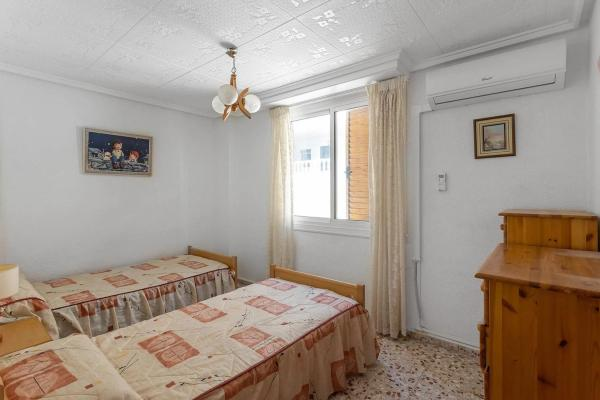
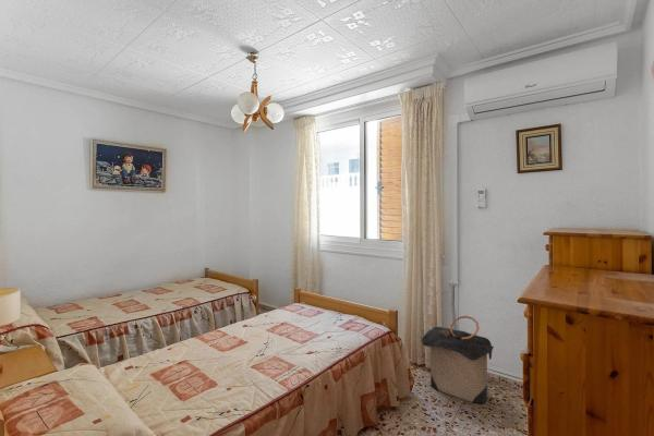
+ laundry hamper [420,315,495,405]
